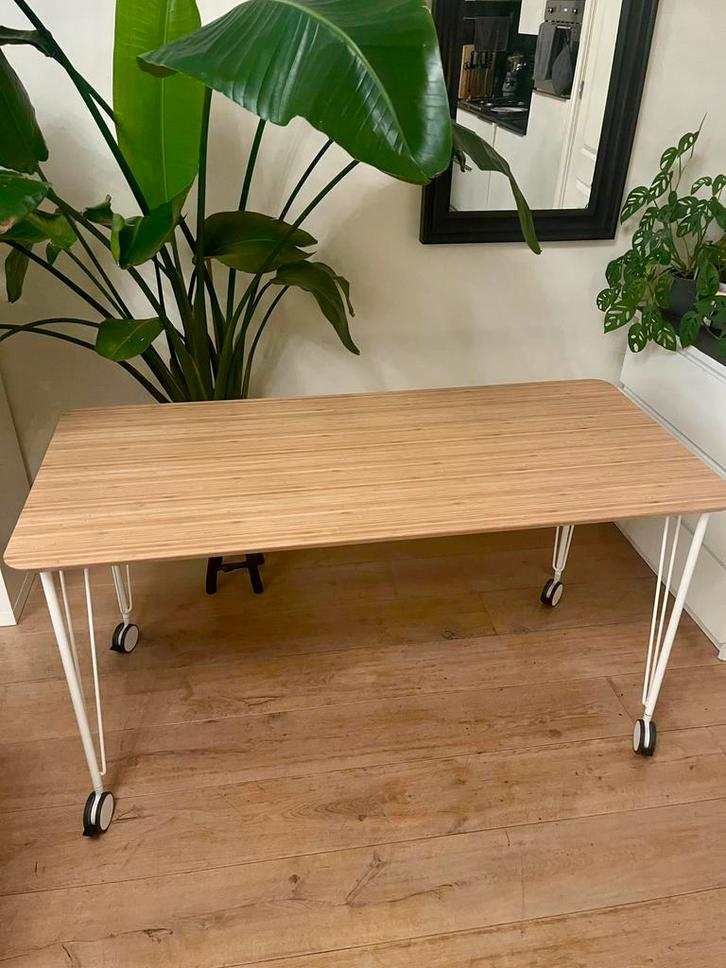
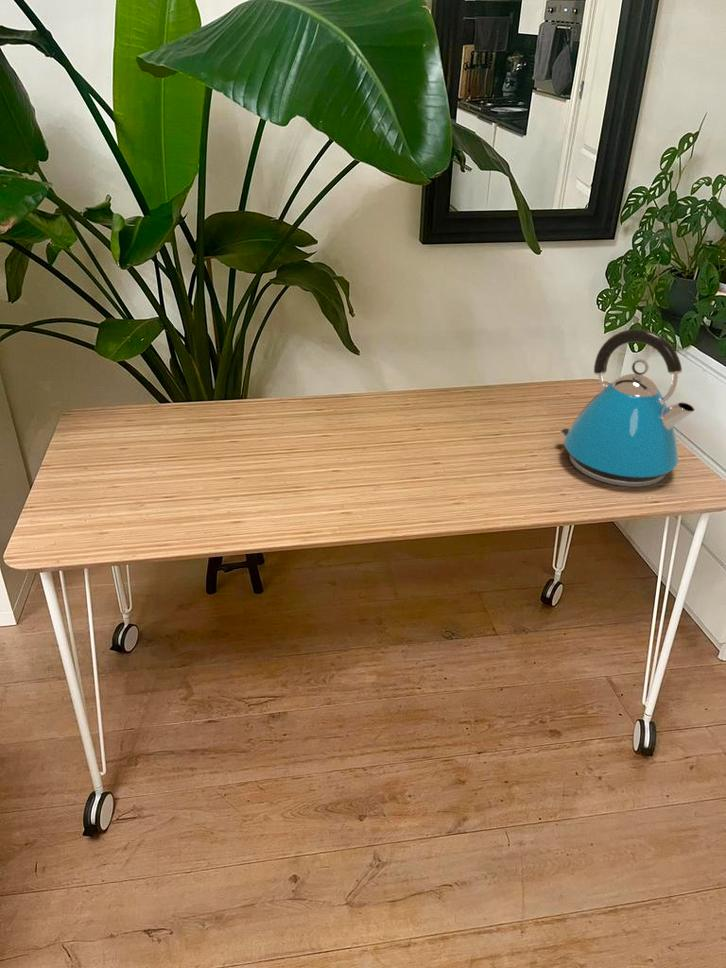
+ kettle [559,328,696,488]
